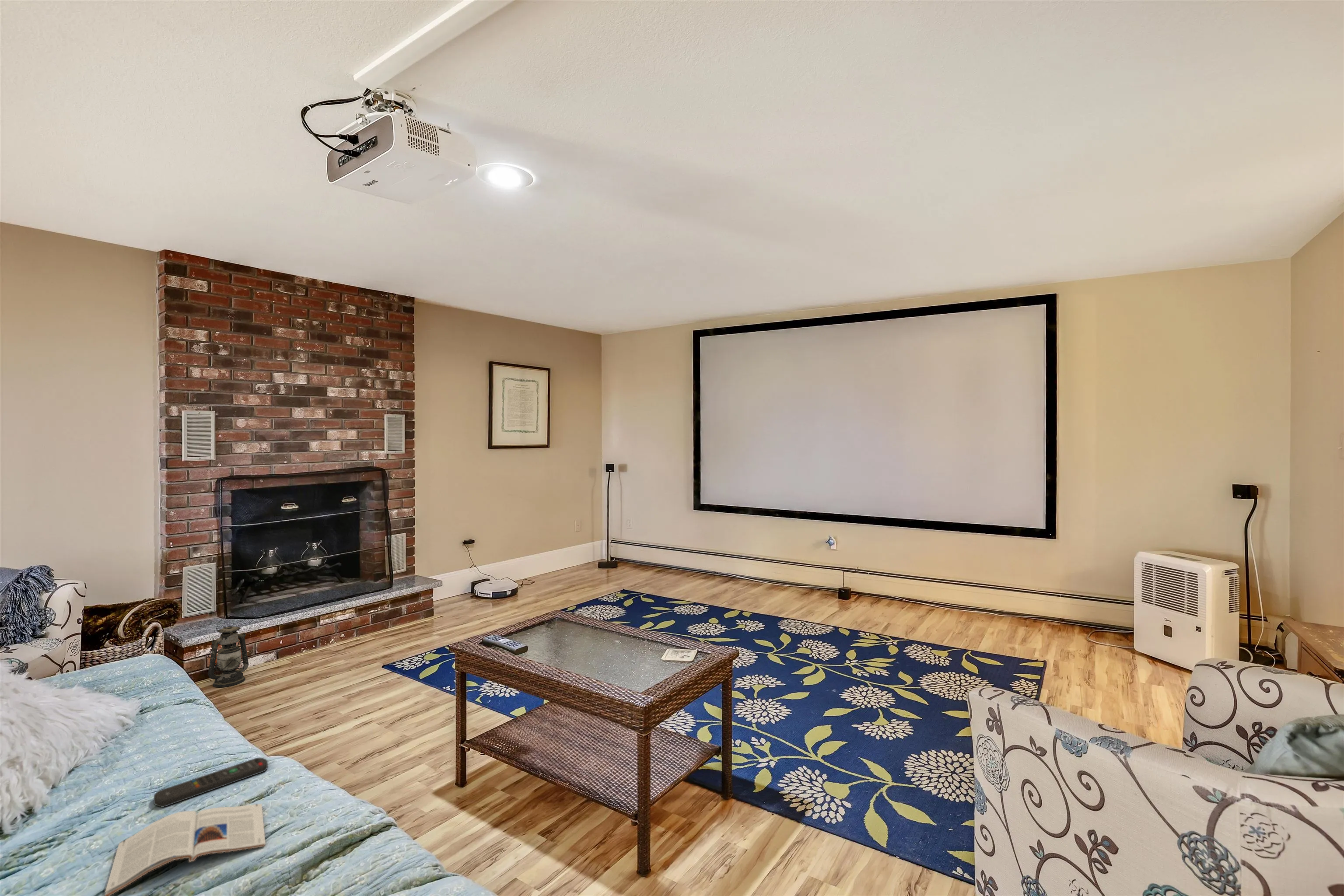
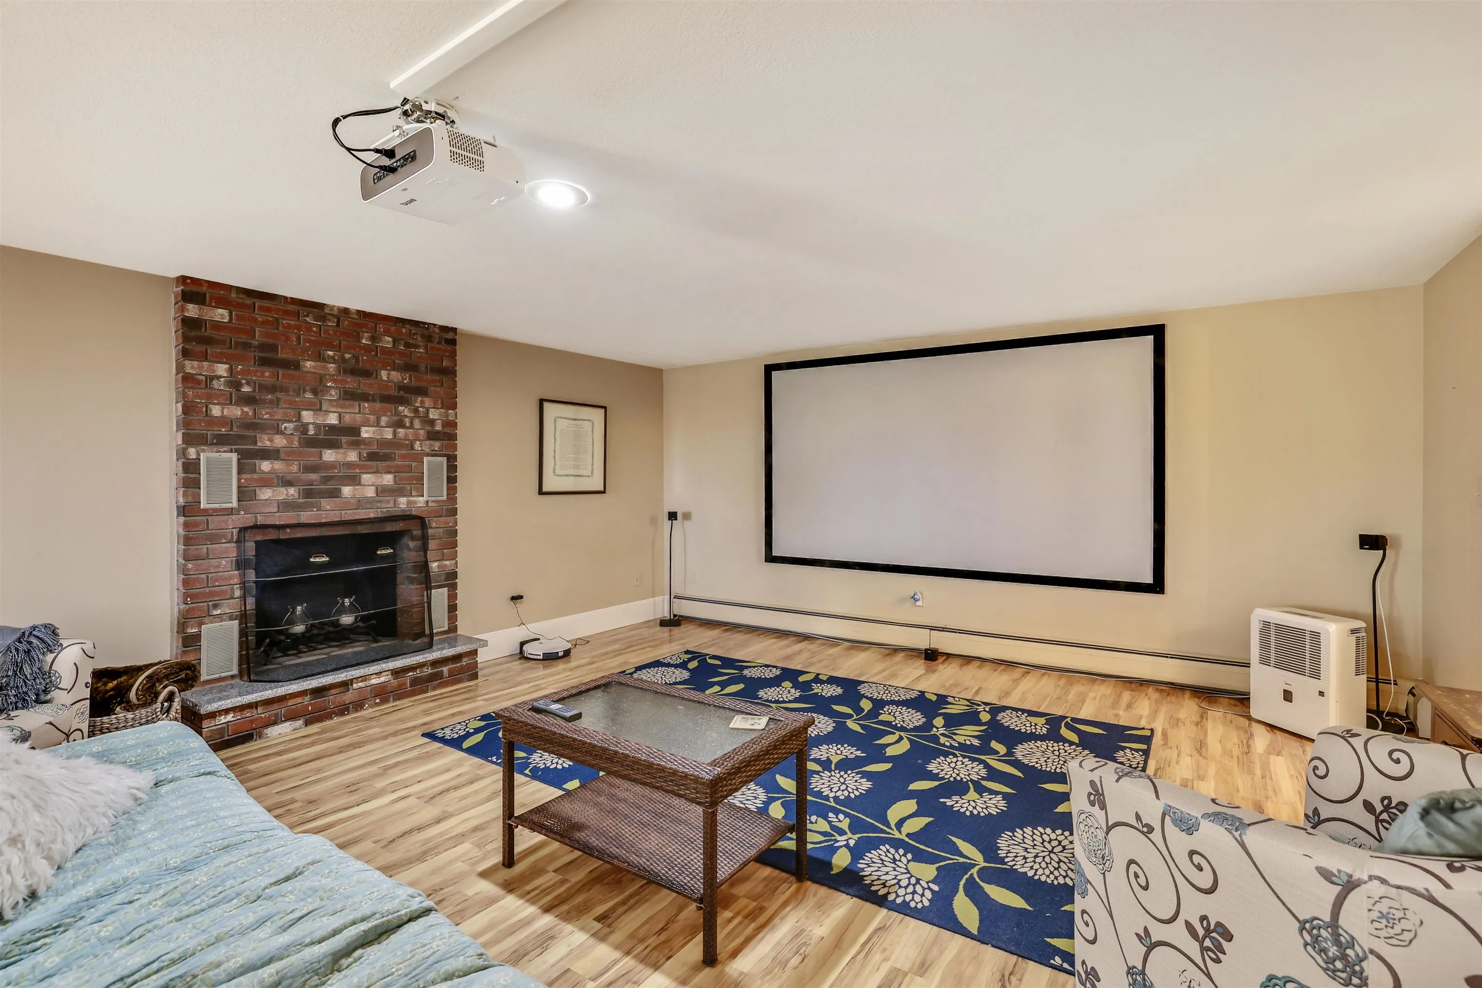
- magazine [105,803,266,896]
- lantern [208,626,249,688]
- remote control [153,757,268,808]
